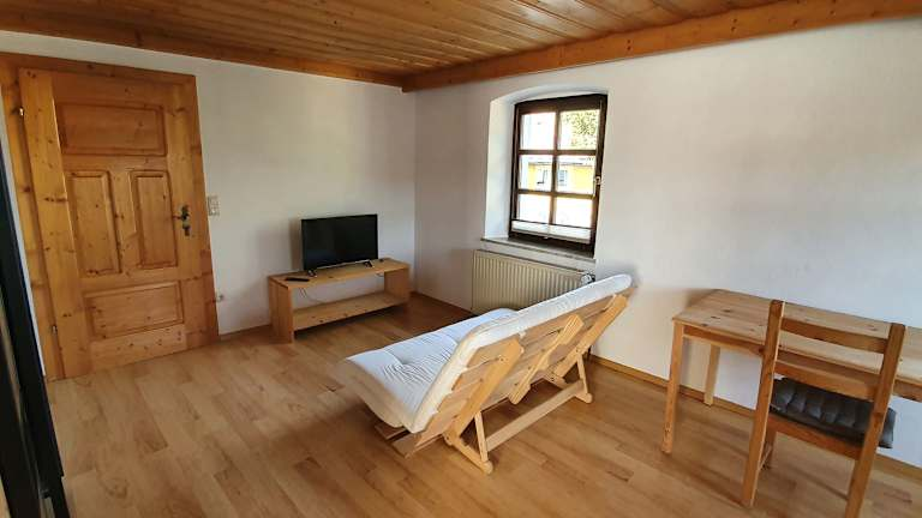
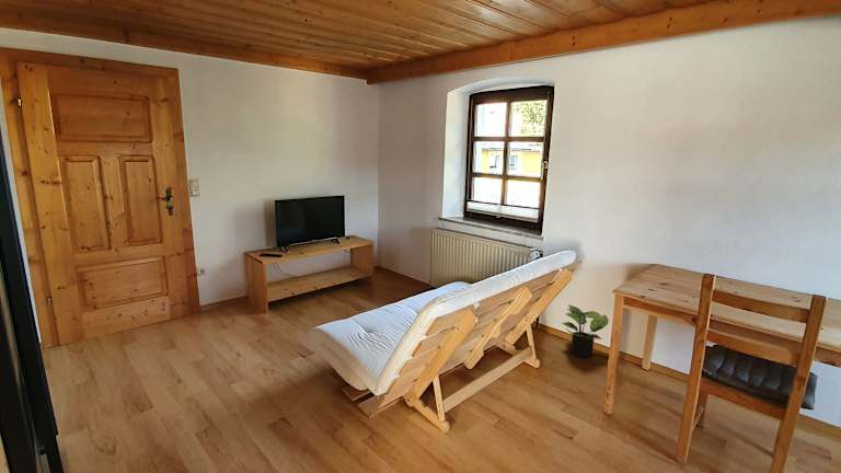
+ potted plant [561,304,610,359]
